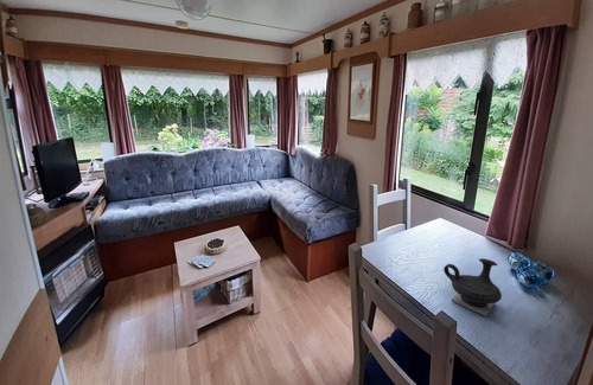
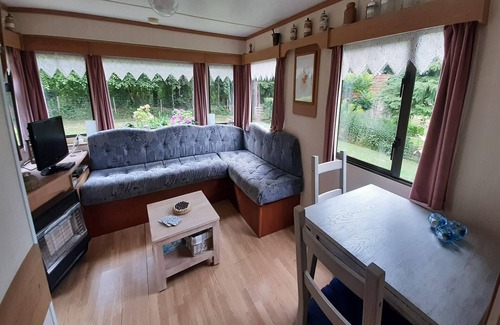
- teapot [442,257,503,317]
